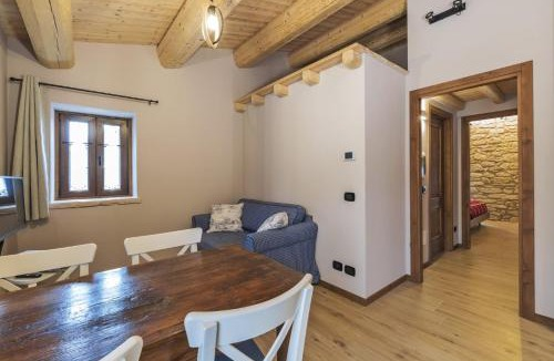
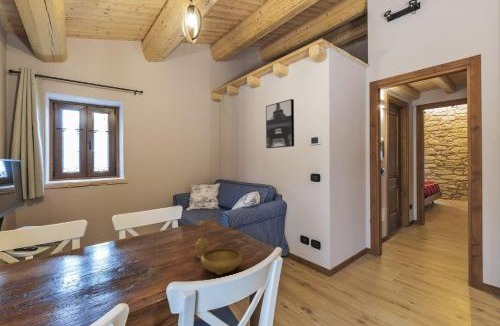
+ wall art [265,98,295,149]
+ decorative bowl [195,220,243,276]
